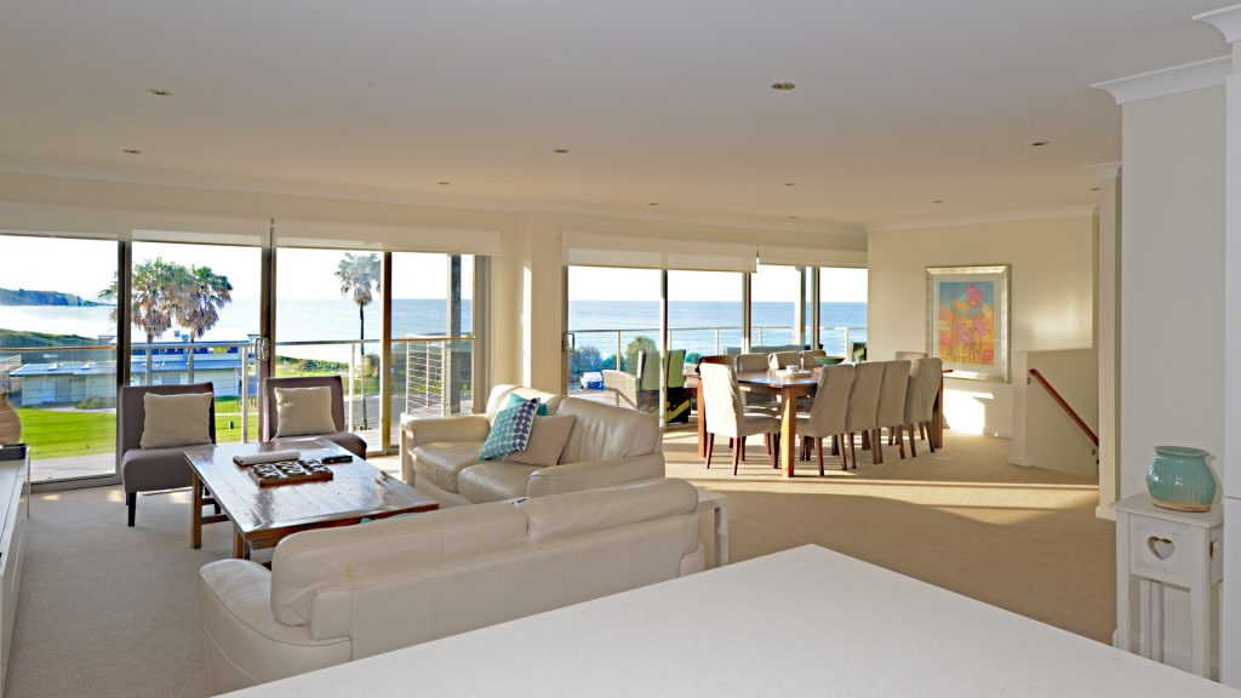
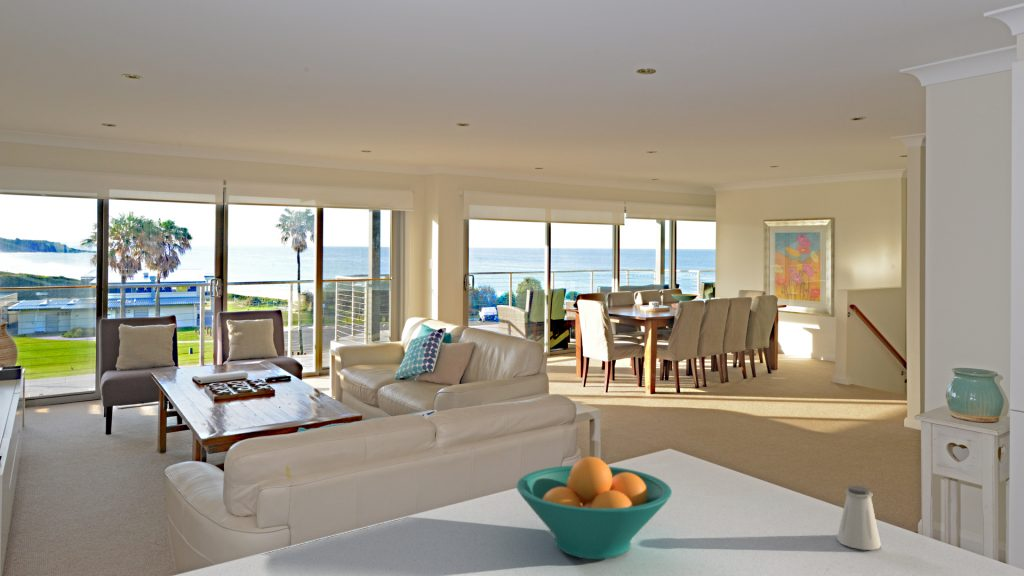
+ saltshaker [836,485,882,551]
+ fruit bowl [516,456,673,560]
